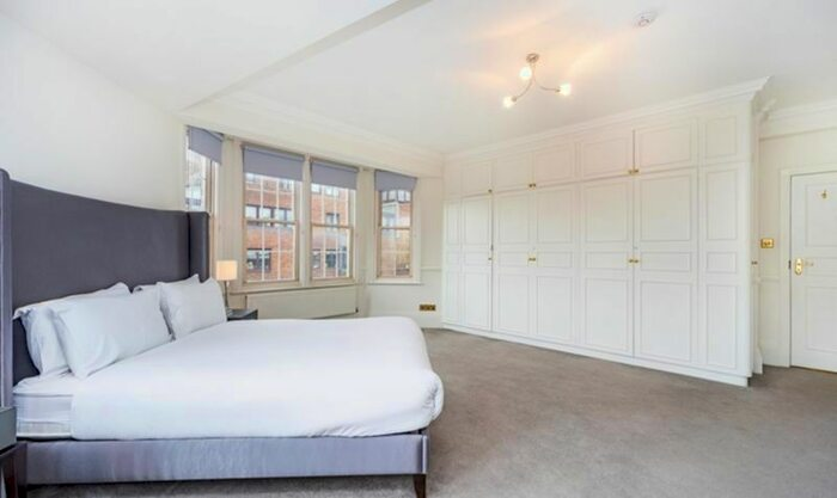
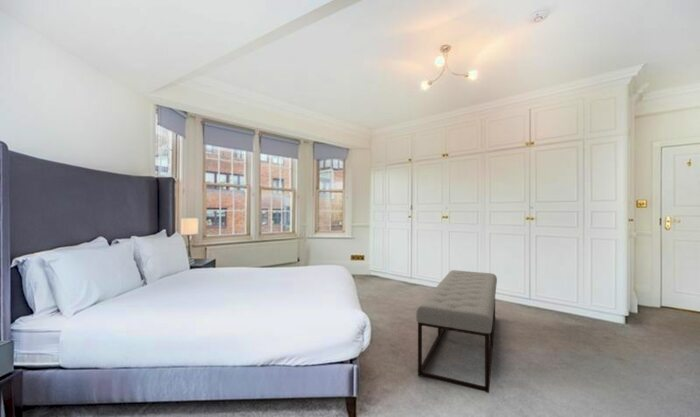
+ bench [415,269,498,394]
